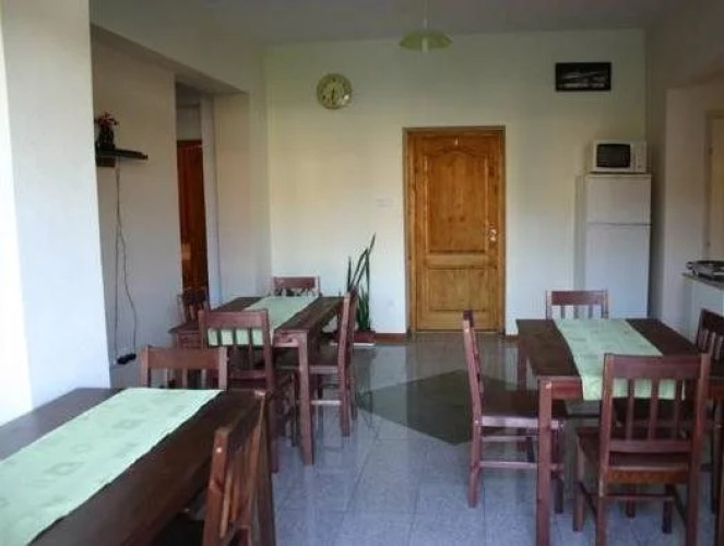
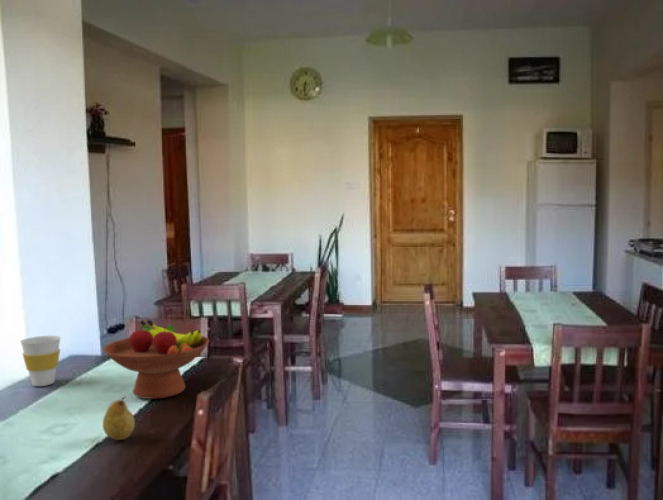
+ fruit [102,396,136,441]
+ fruit bowl [102,319,210,400]
+ cup [19,335,62,387]
